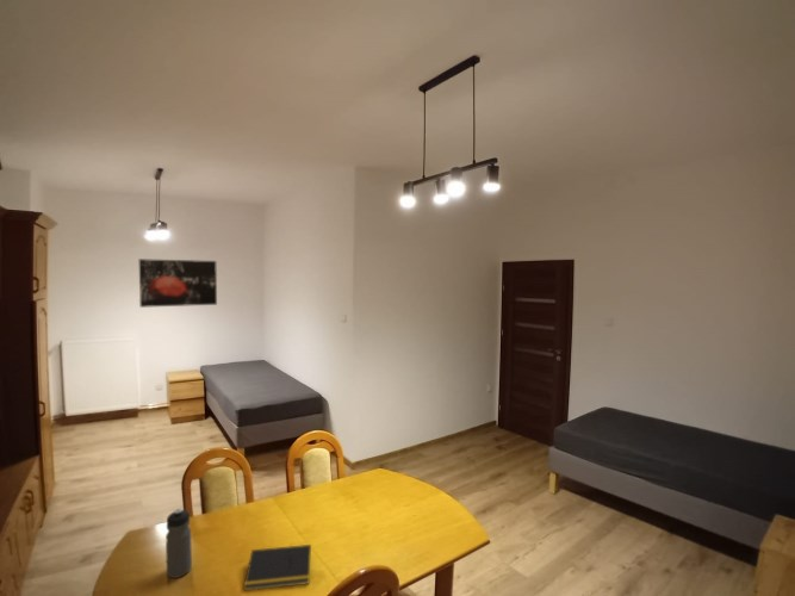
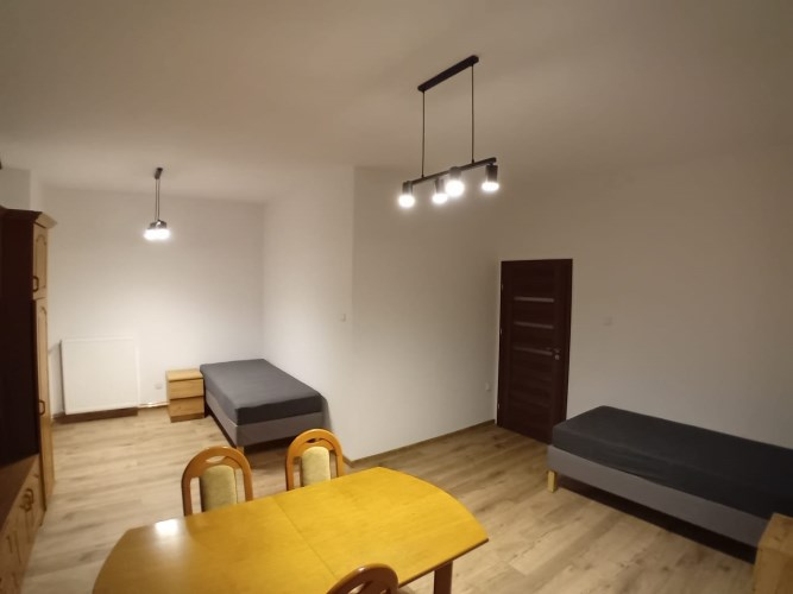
- notepad [243,544,312,591]
- wall art [138,257,218,309]
- water bottle [164,508,193,579]
